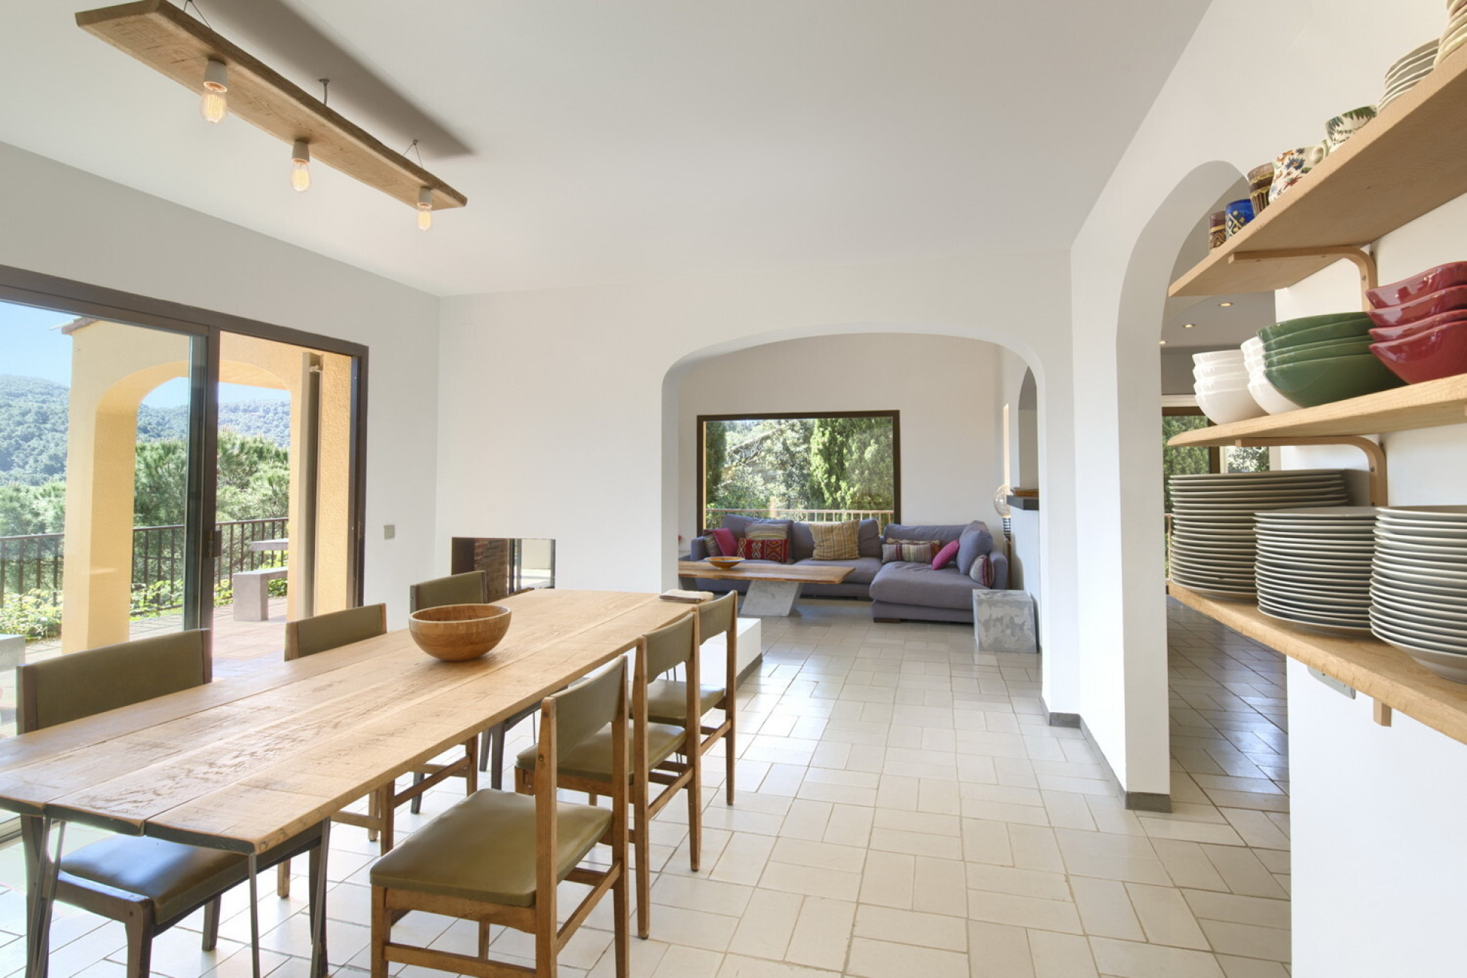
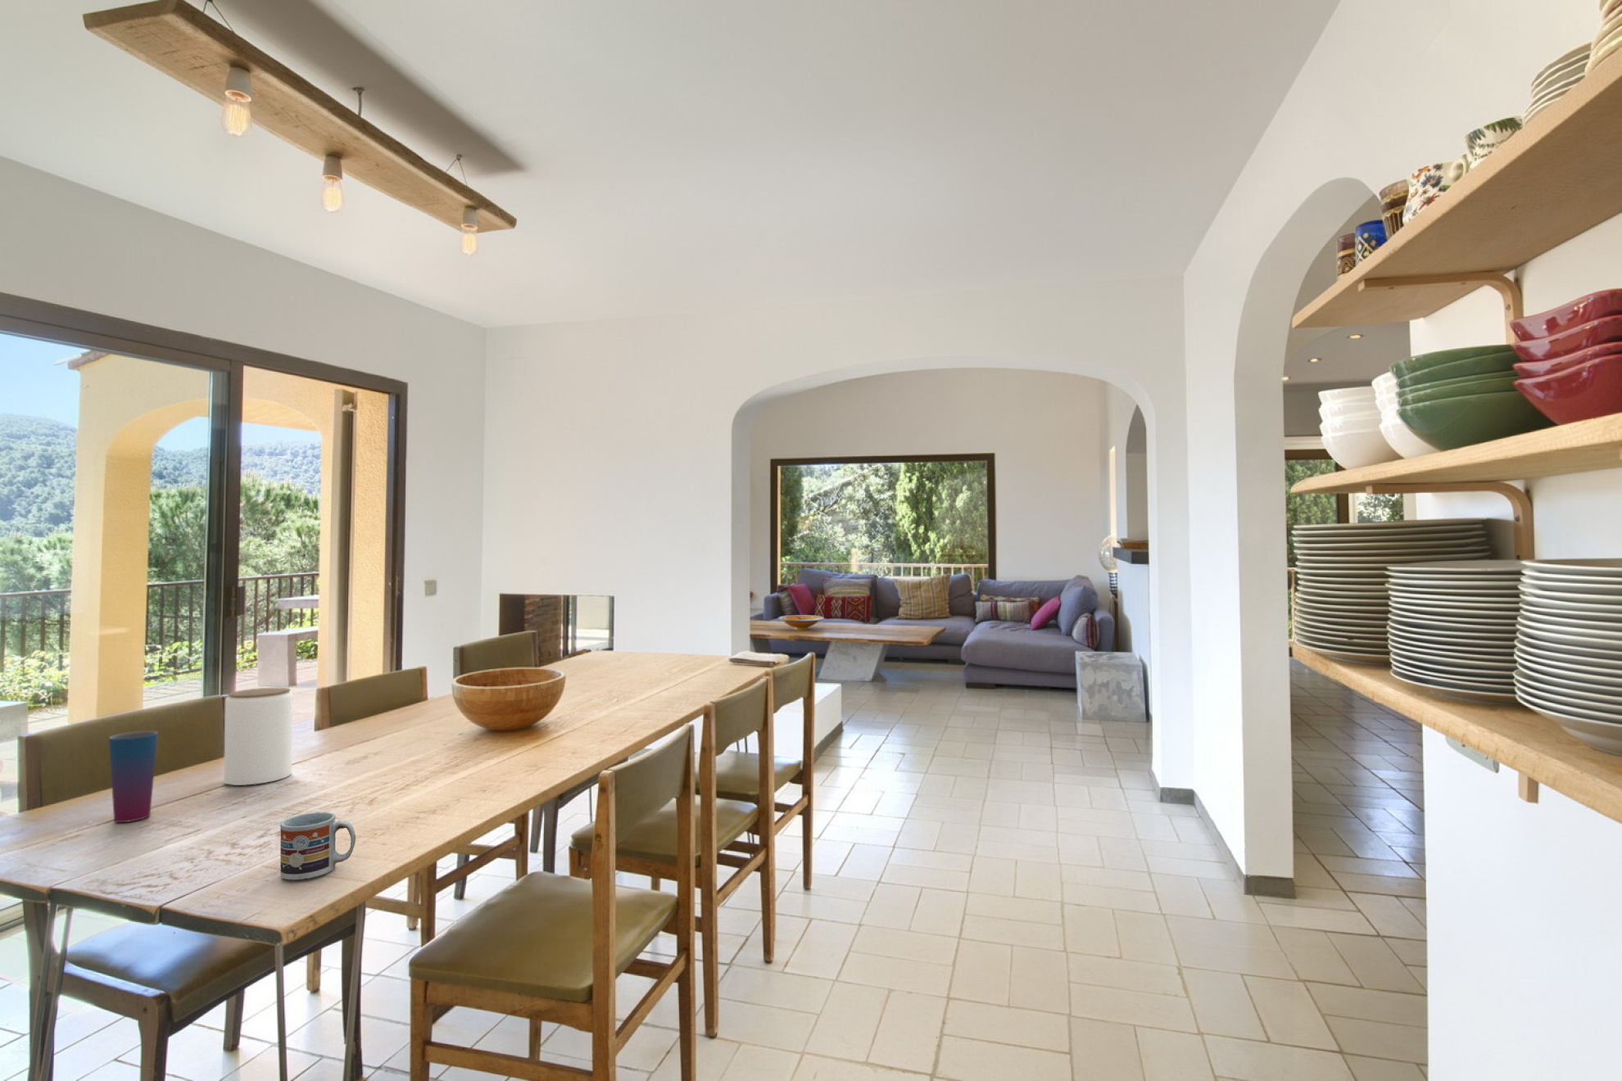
+ cup [109,730,159,823]
+ jar [223,688,293,787]
+ cup [279,812,356,881]
